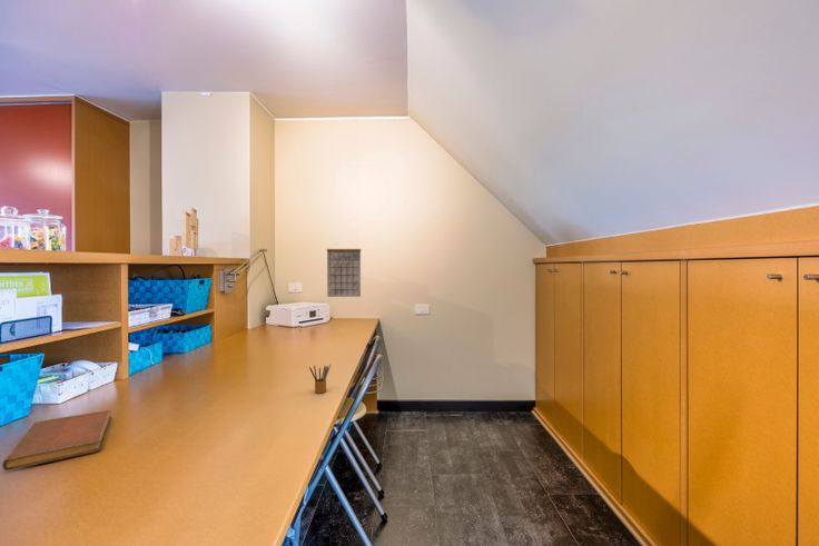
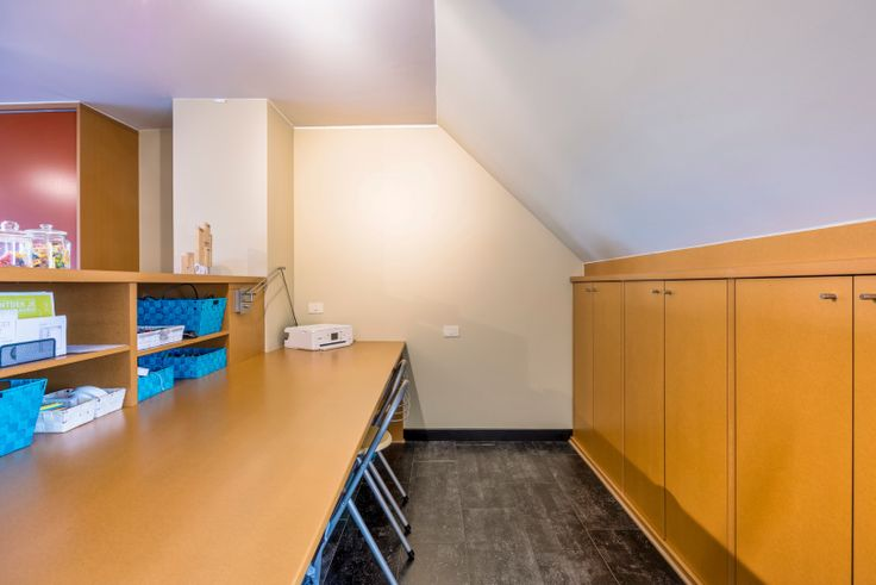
- calendar [326,241,362,298]
- notebook [1,409,112,471]
- pencil box [308,364,332,394]
